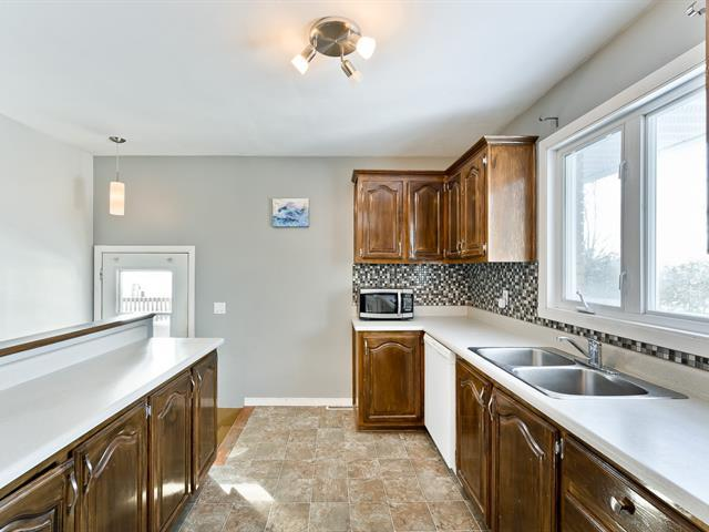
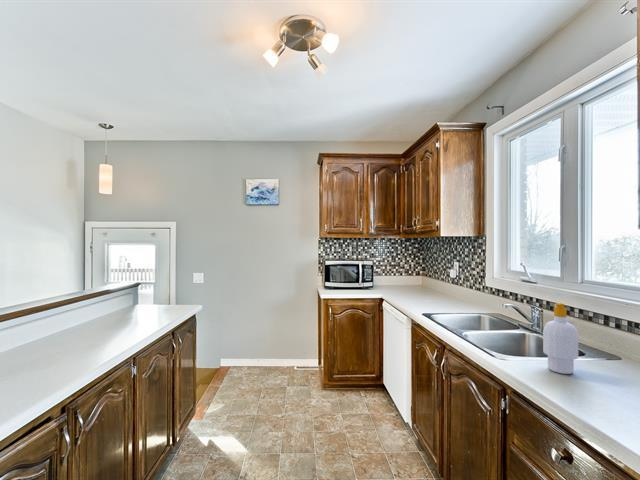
+ soap bottle [542,302,579,375]
